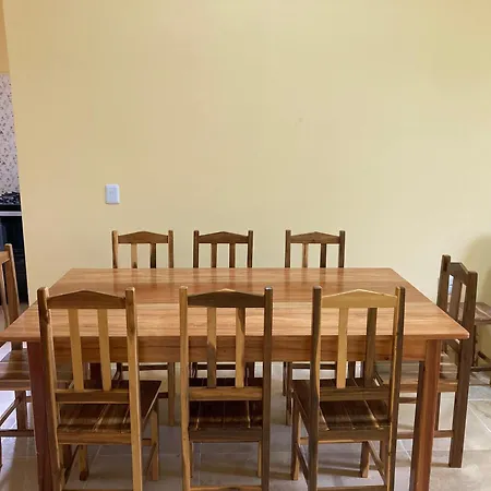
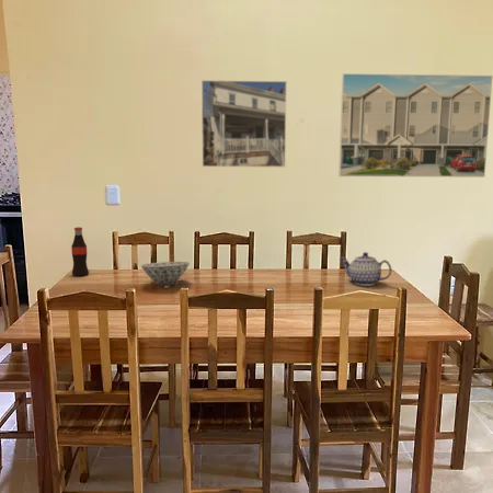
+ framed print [200,79,288,168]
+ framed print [337,72,493,179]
+ bowl [140,261,191,287]
+ bottle [70,226,90,277]
+ teapot [340,251,392,287]
